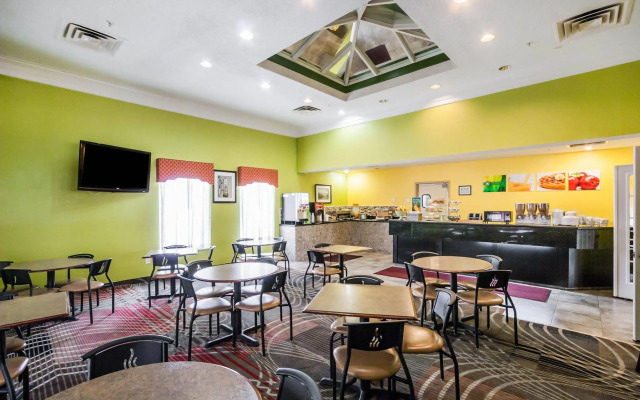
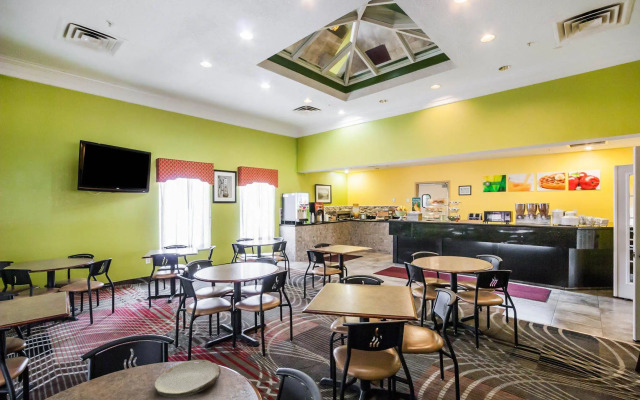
+ plate [154,359,222,398]
